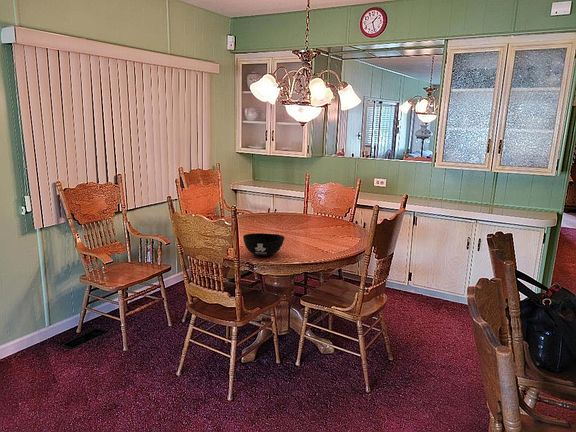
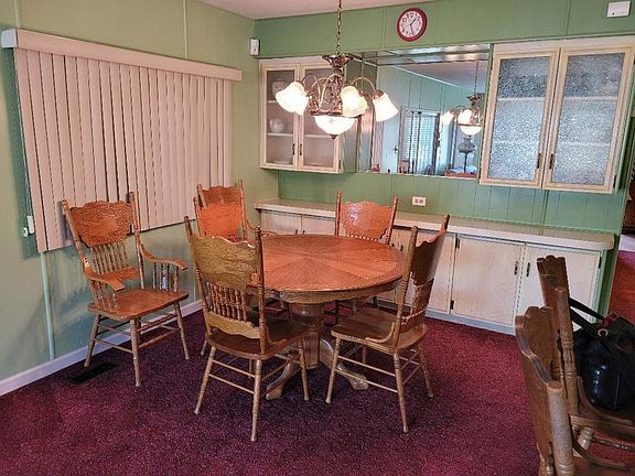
- bowl [242,232,285,257]
